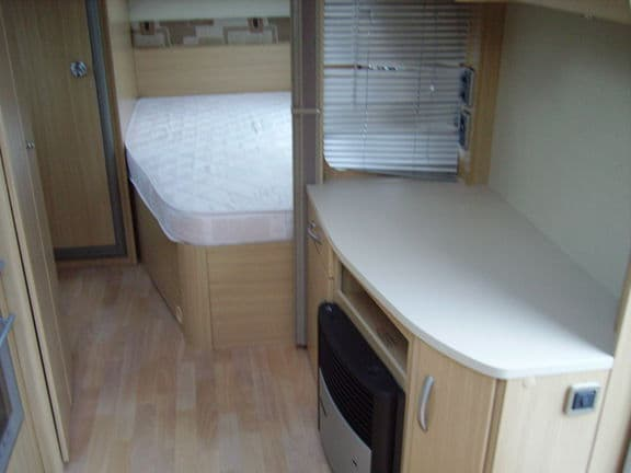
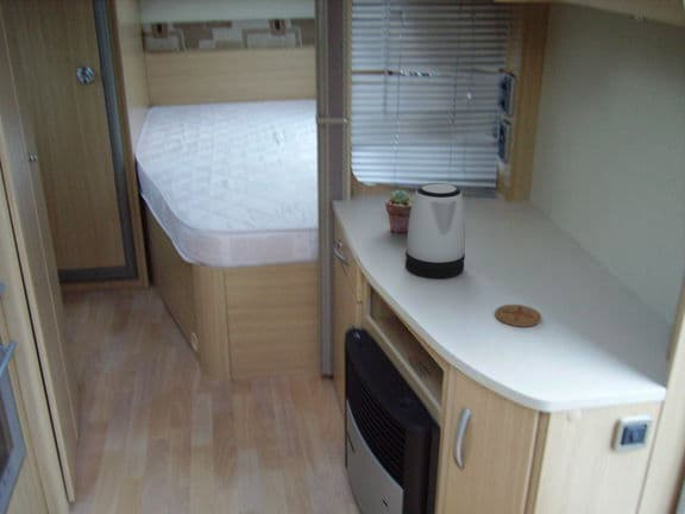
+ coaster [494,303,542,328]
+ potted succulent [384,189,414,234]
+ kettle [404,182,466,280]
